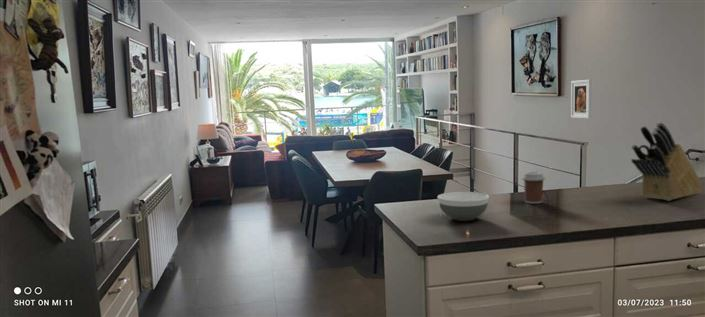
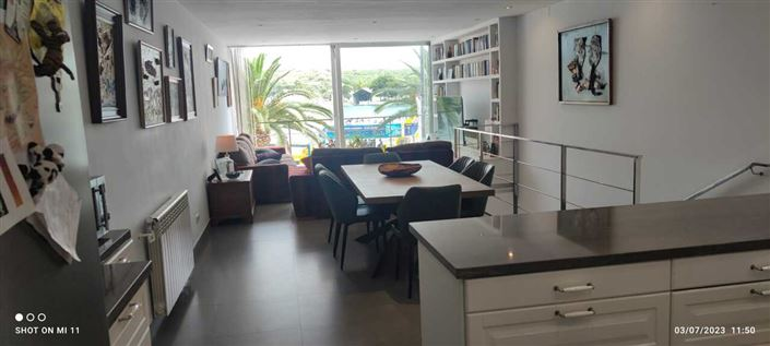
- knife block [630,121,704,202]
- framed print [570,79,592,120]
- coffee cup [521,171,546,204]
- bowl [436,191,490,222]
